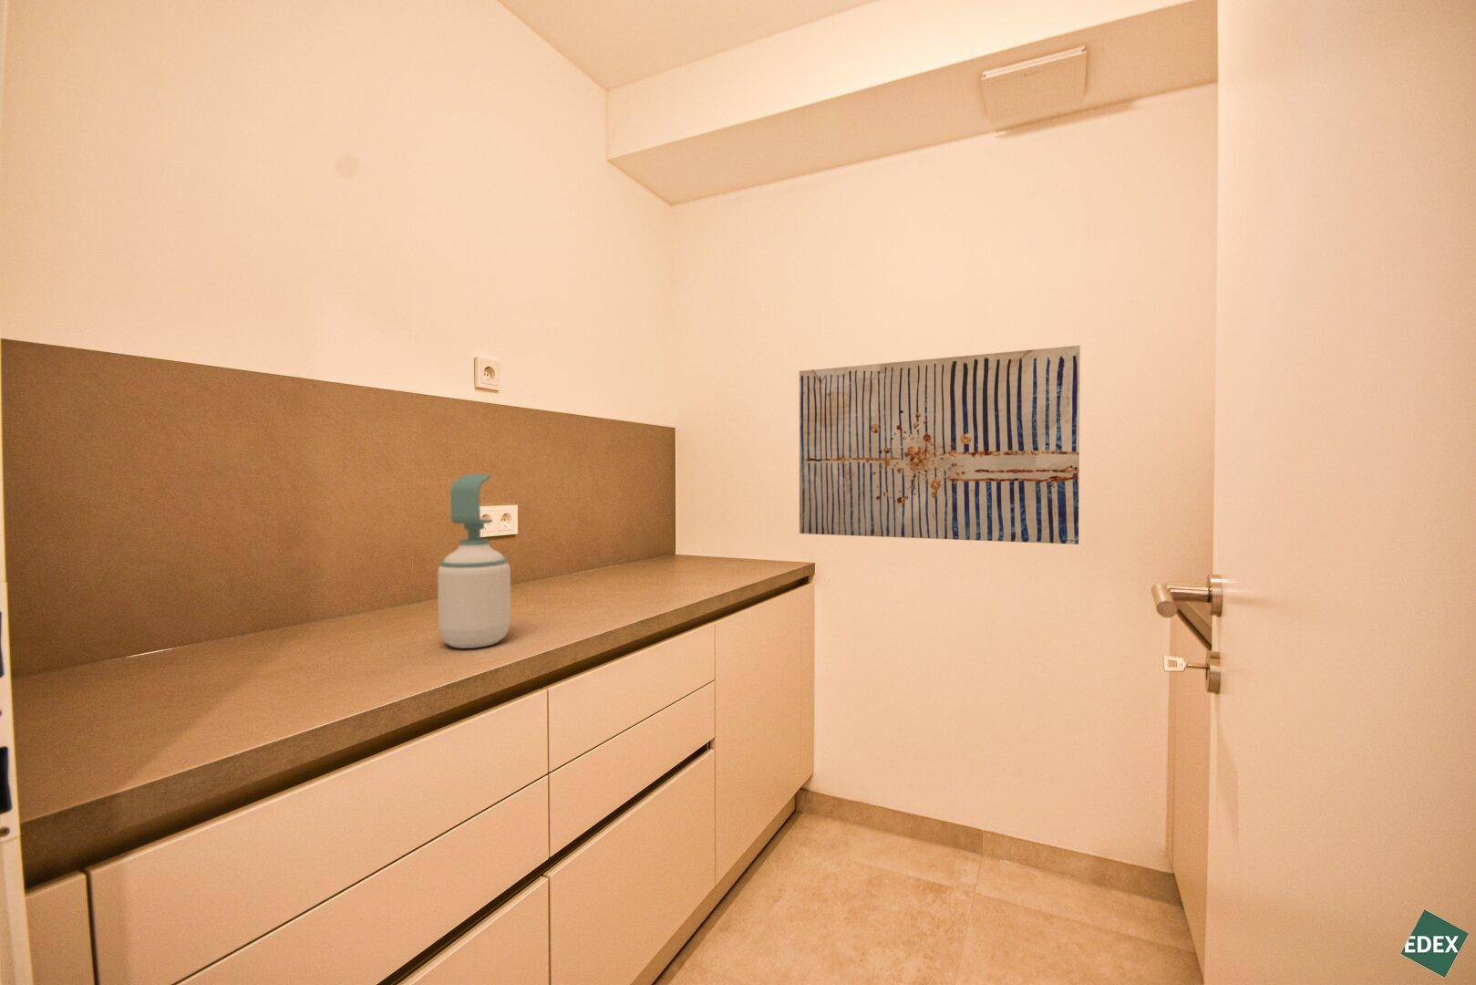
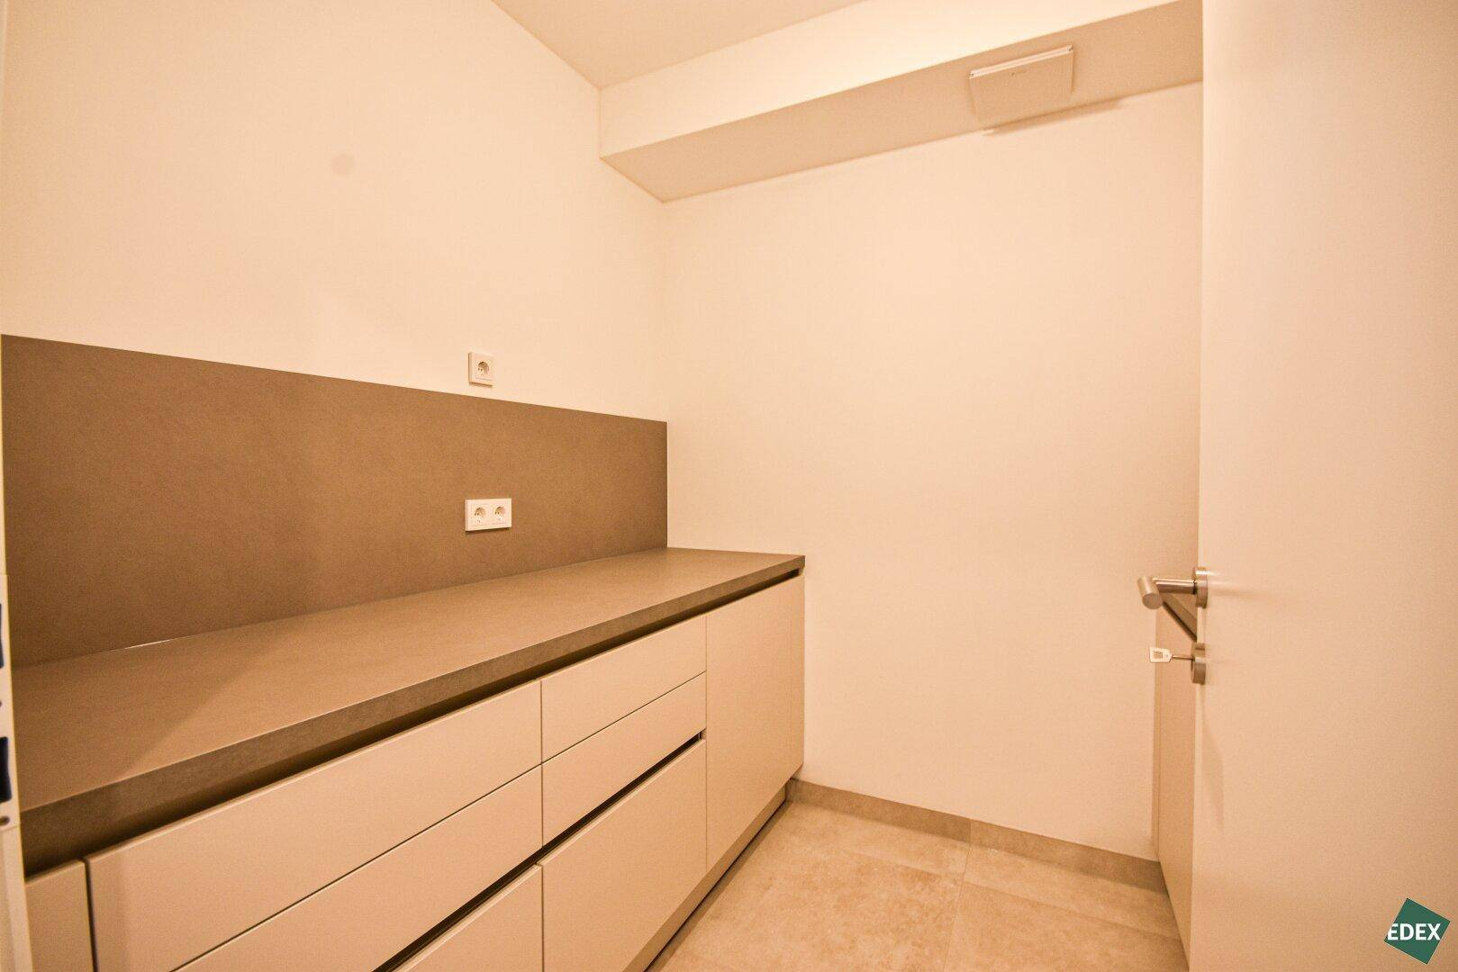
- wall art [799,345,1081,545]
- soap bottle [436,474,511,650]
